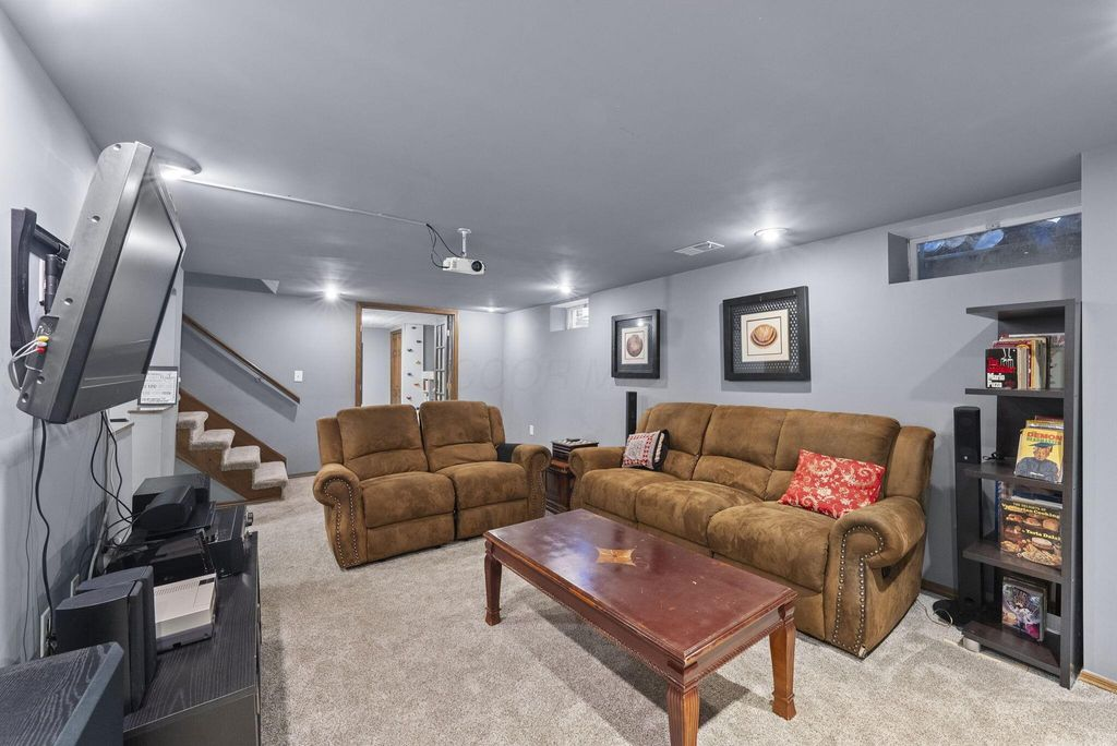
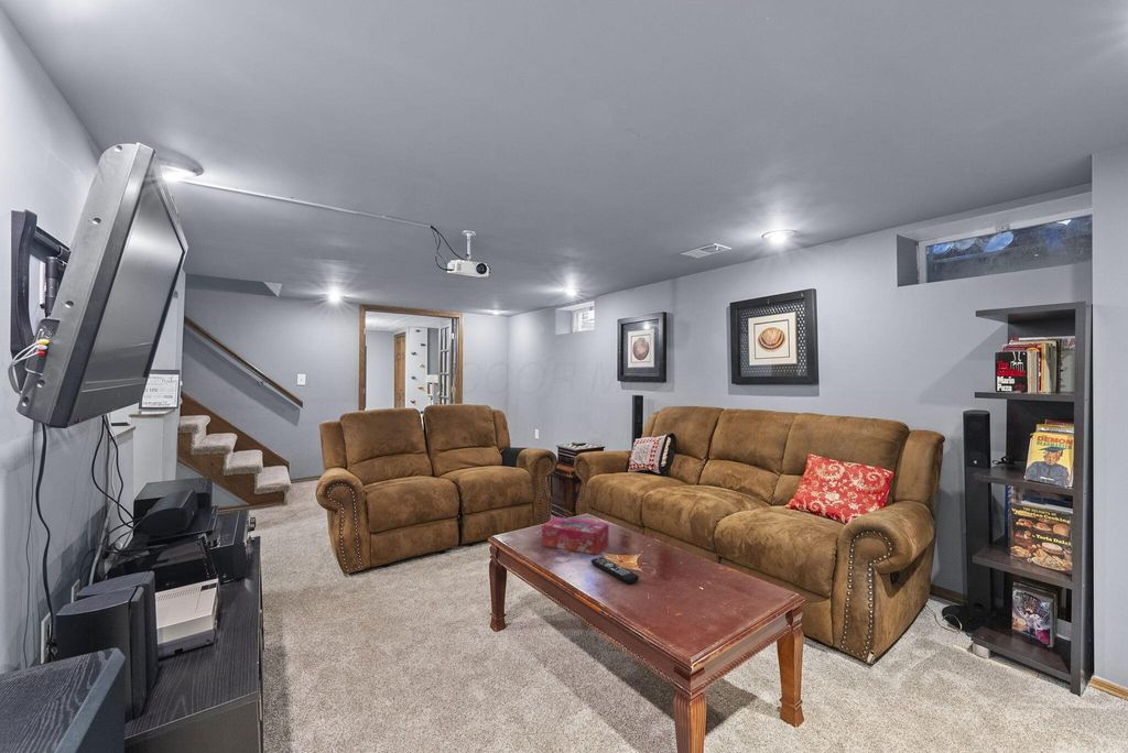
+ remote control [590,556,640,585]
+ tissue box [541,516,609,556]
